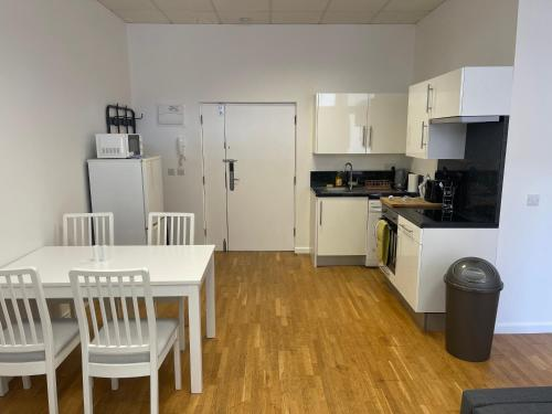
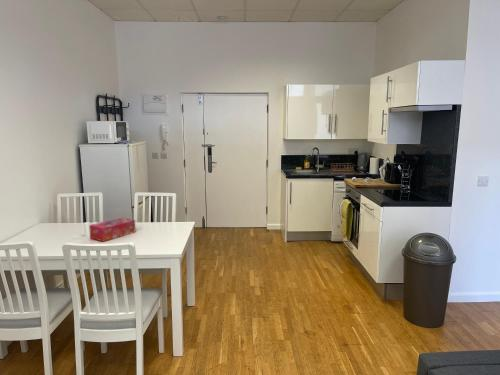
+ tissue box [88,217,136,243]
